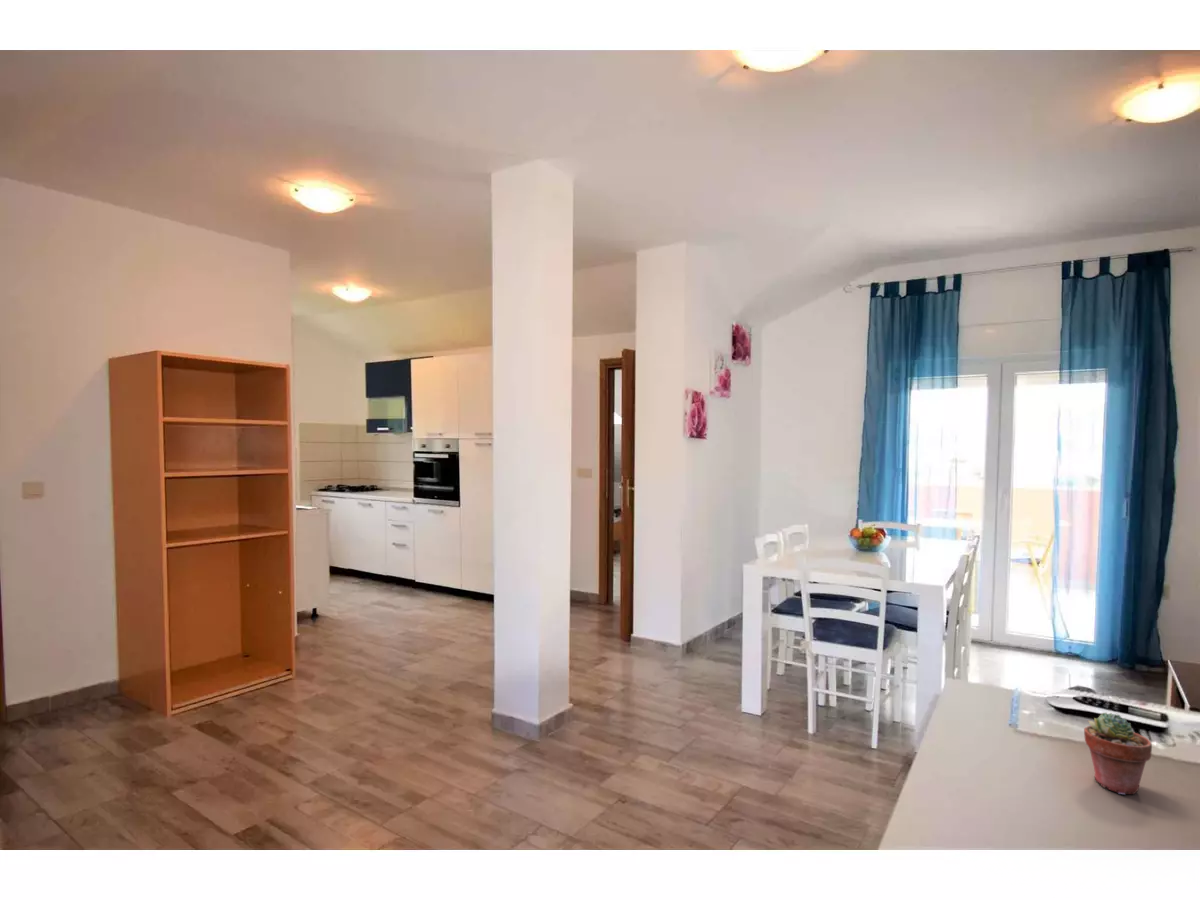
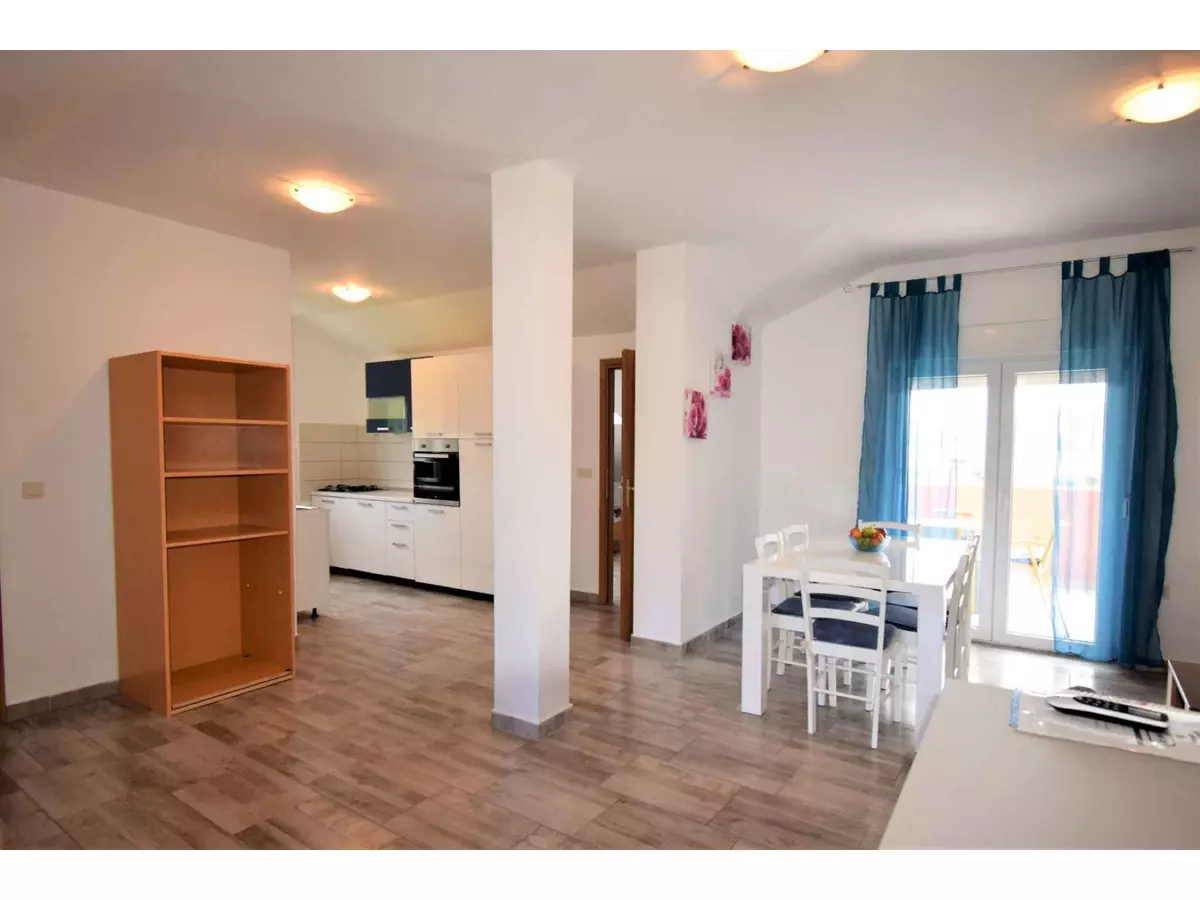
- potted succulent [1083,712,1153,796]
